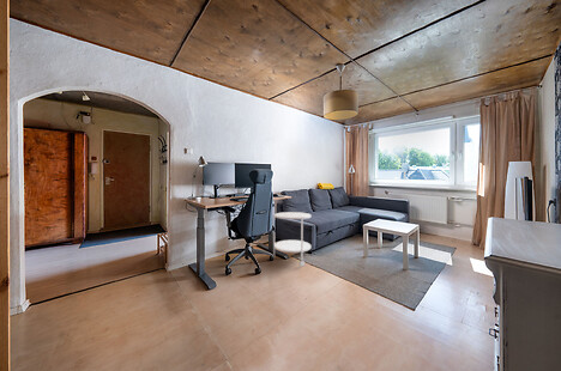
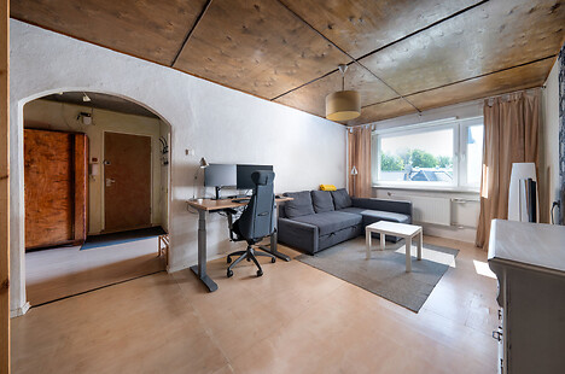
- side table [272,211,312,268]
